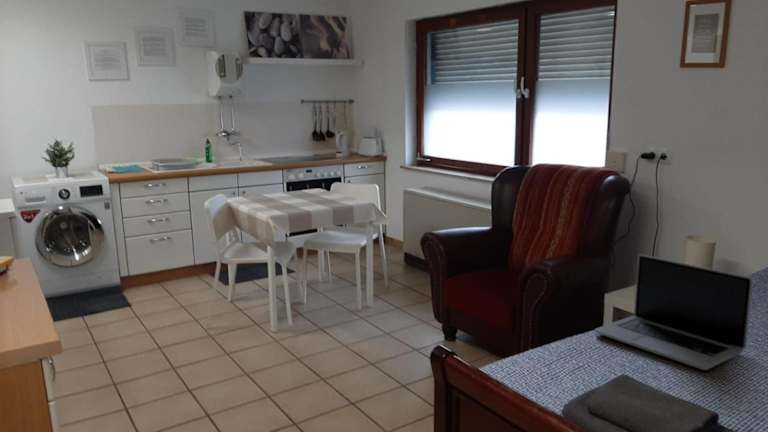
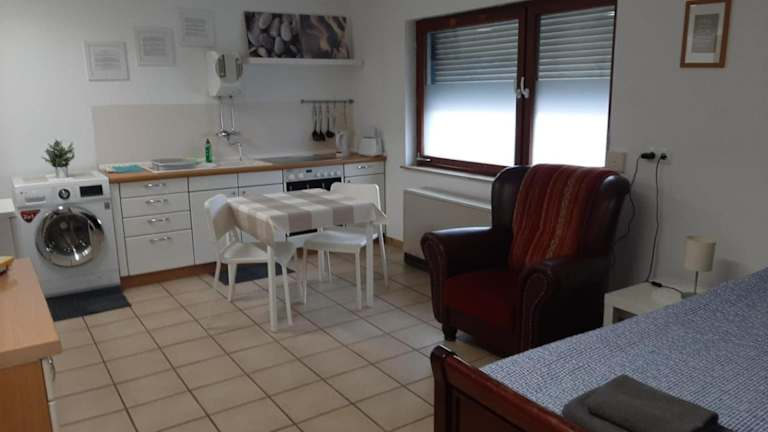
- laptop [594,253,754,371]
